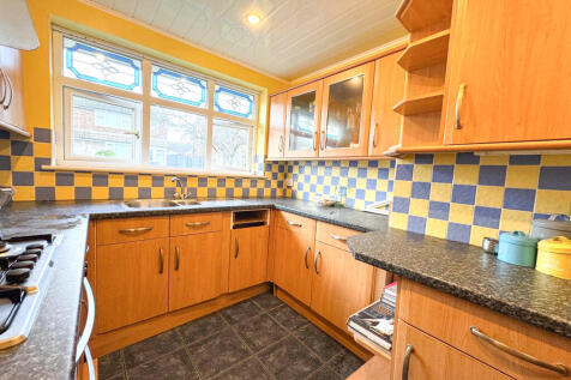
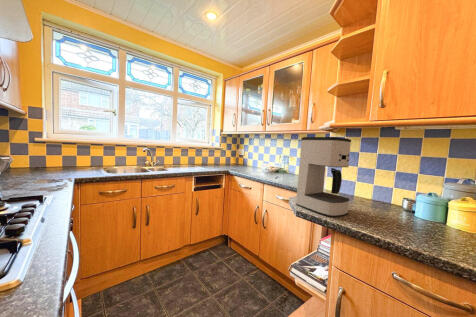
+ coffee maker [295,136,352,218]
